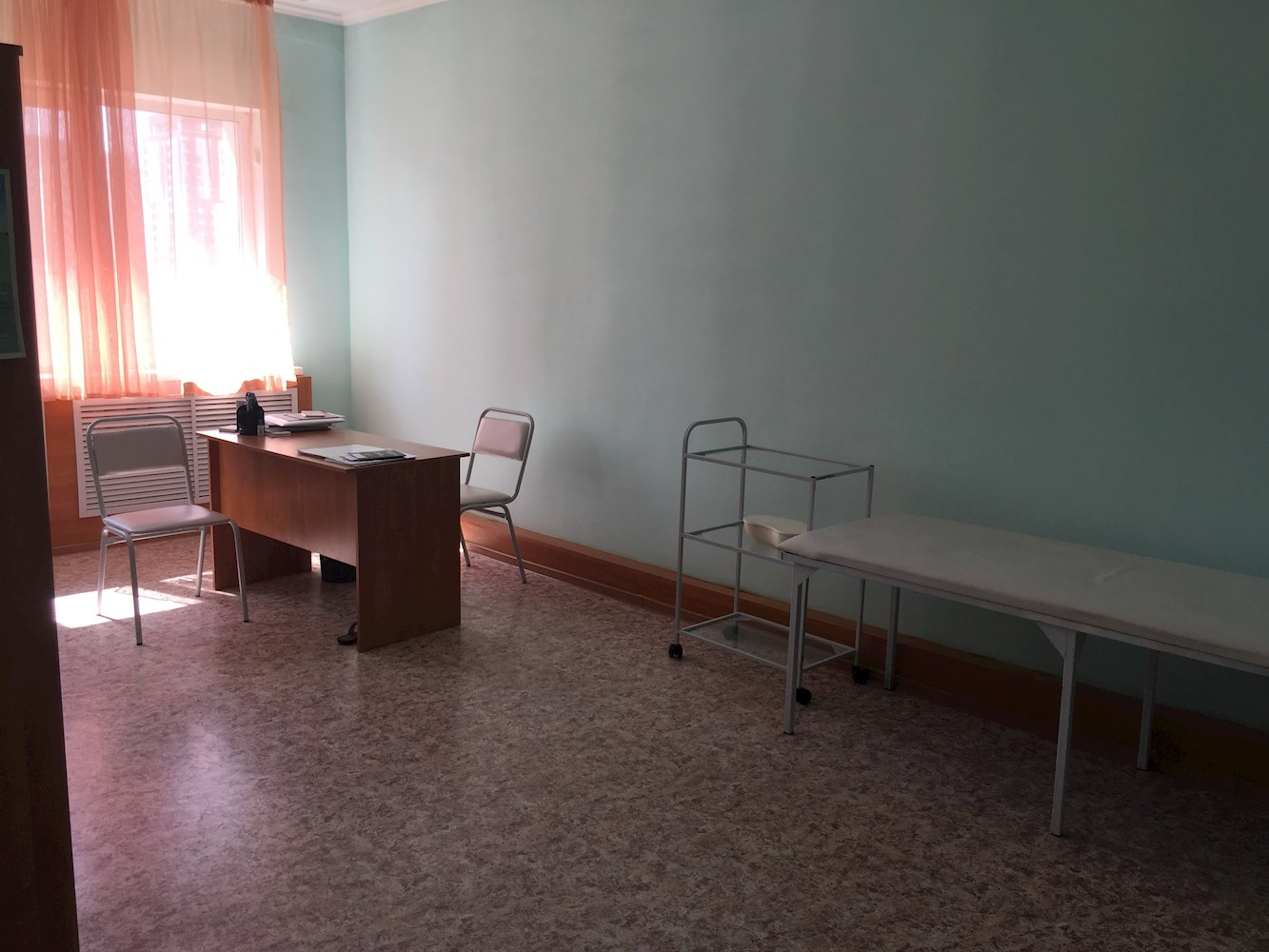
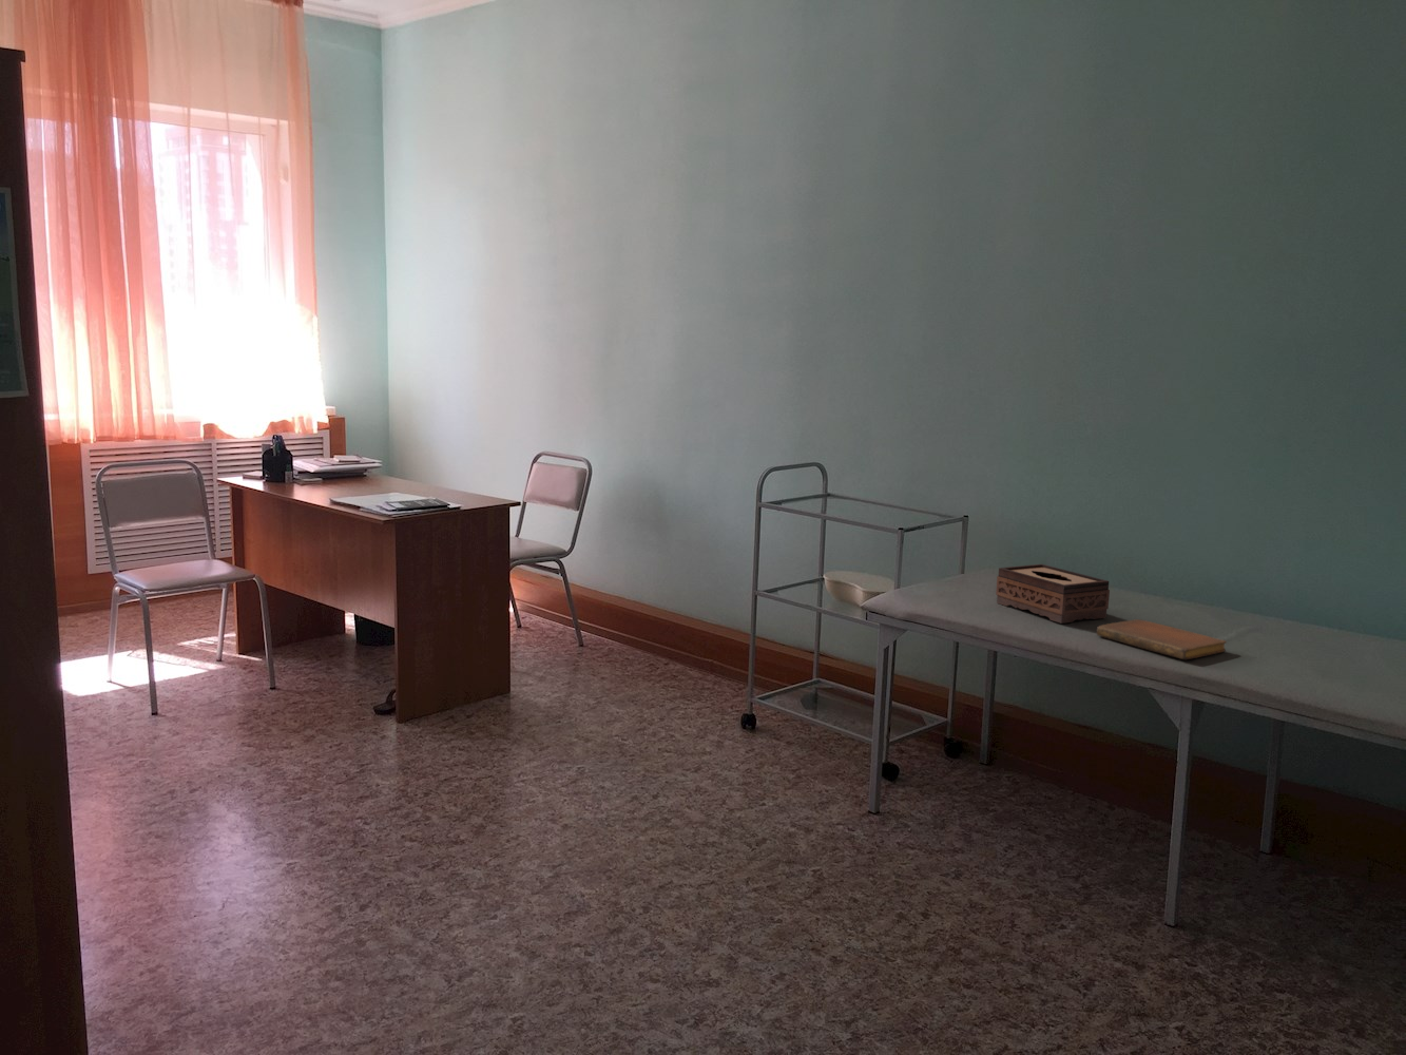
+ notebook [1096,618,1228,660]
+ tissue box [995,563,1110,625]
